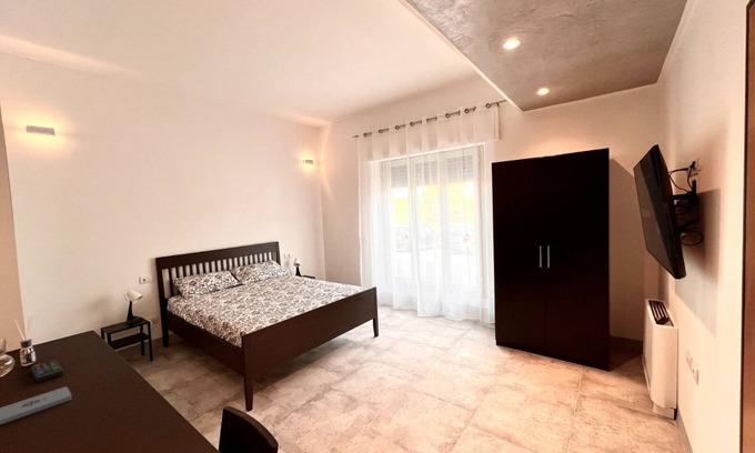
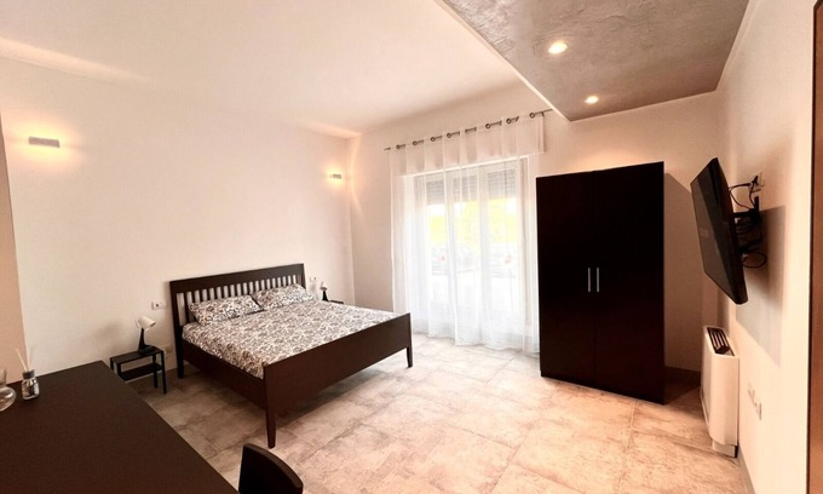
- remote control [30,359,64,384]
- notepad [0,385,73,425]
